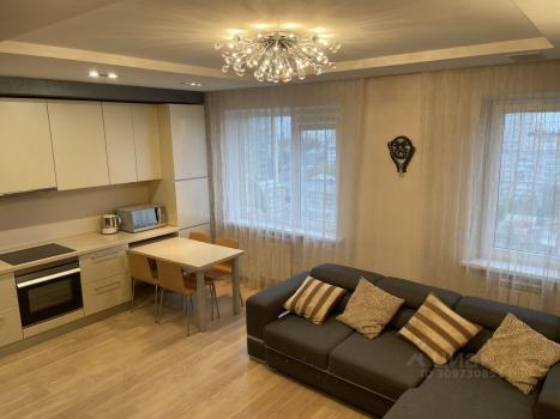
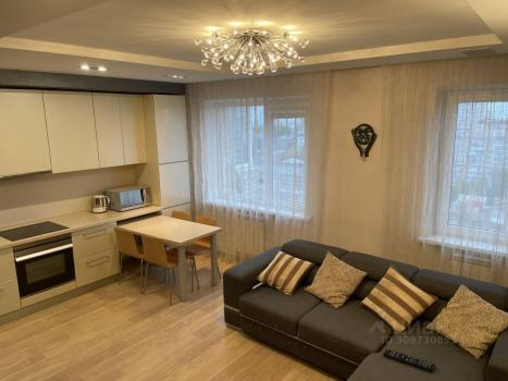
+ remote control [382,347,436,373]
